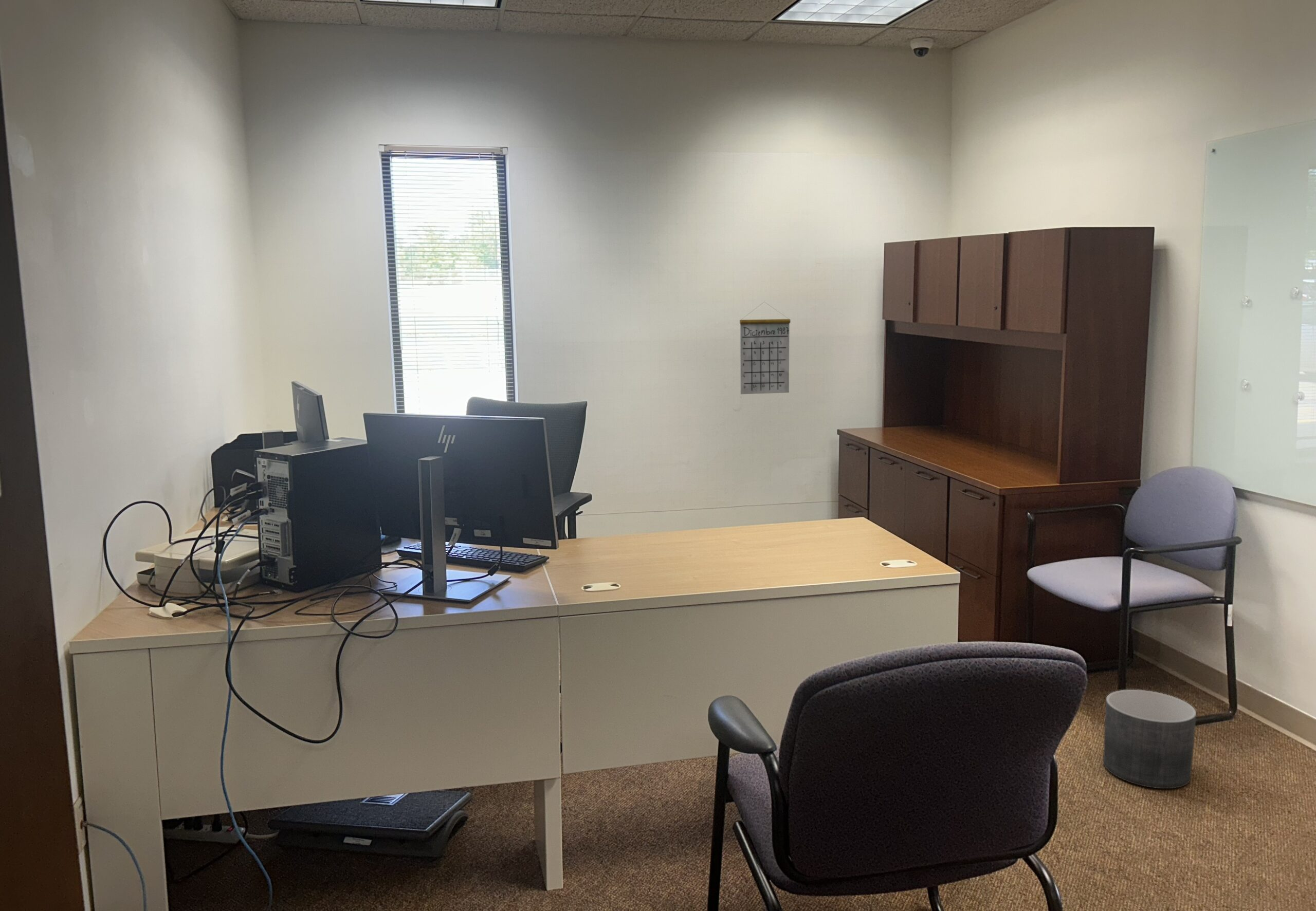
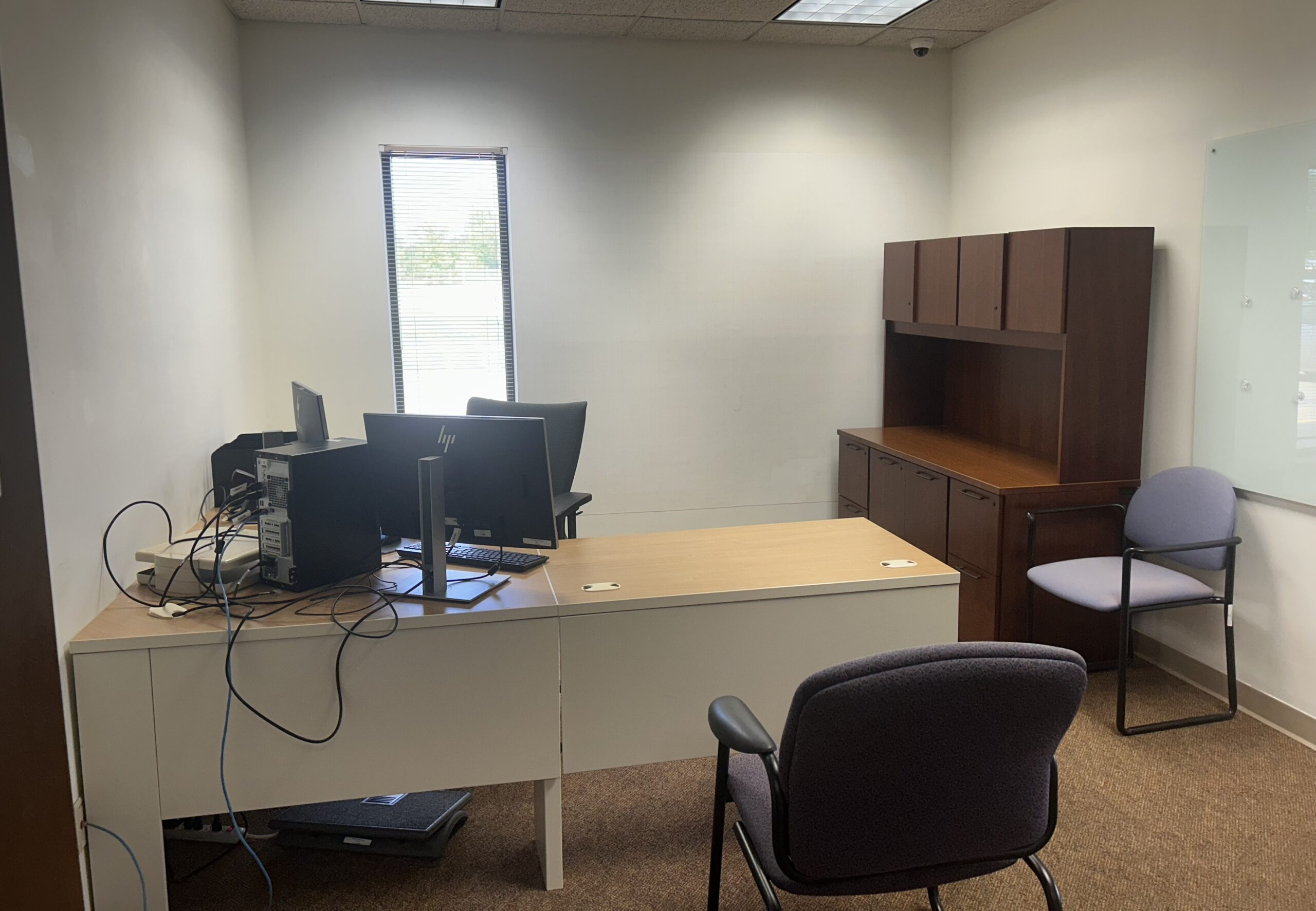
- planter [1103,689,1197,789]
- calendar [739,301,791,395]
